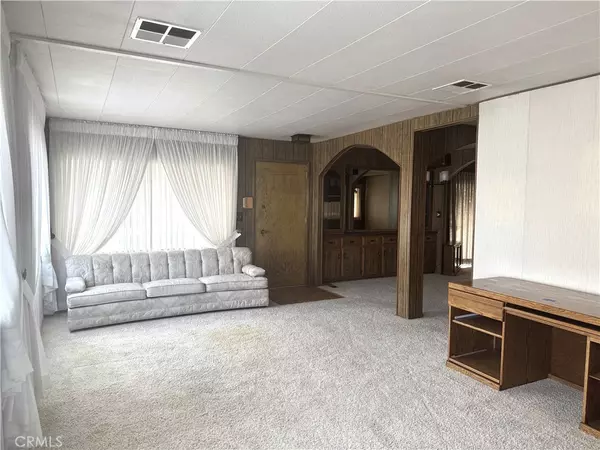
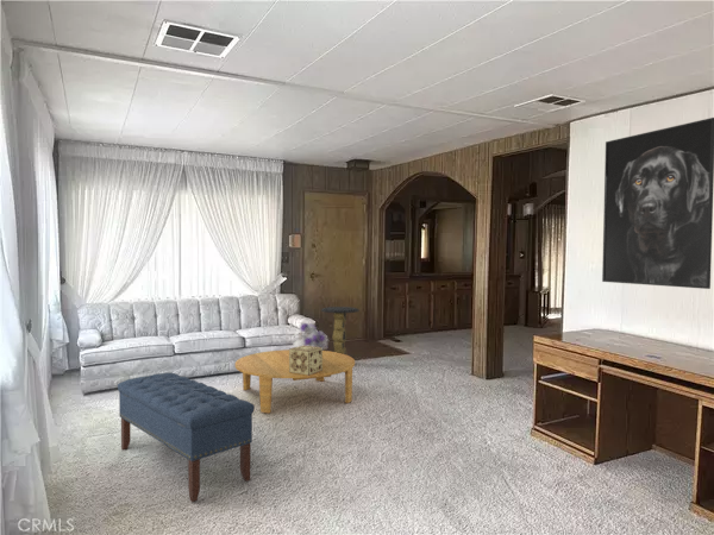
+ bouquet [292,322,330,351]
+ bench [117,372,256,503]
+ coffee table [234,348,356,414]
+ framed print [601,117,714,290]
+ decorative box [288,345,324,376]
+ side table [320,306,361,355]
